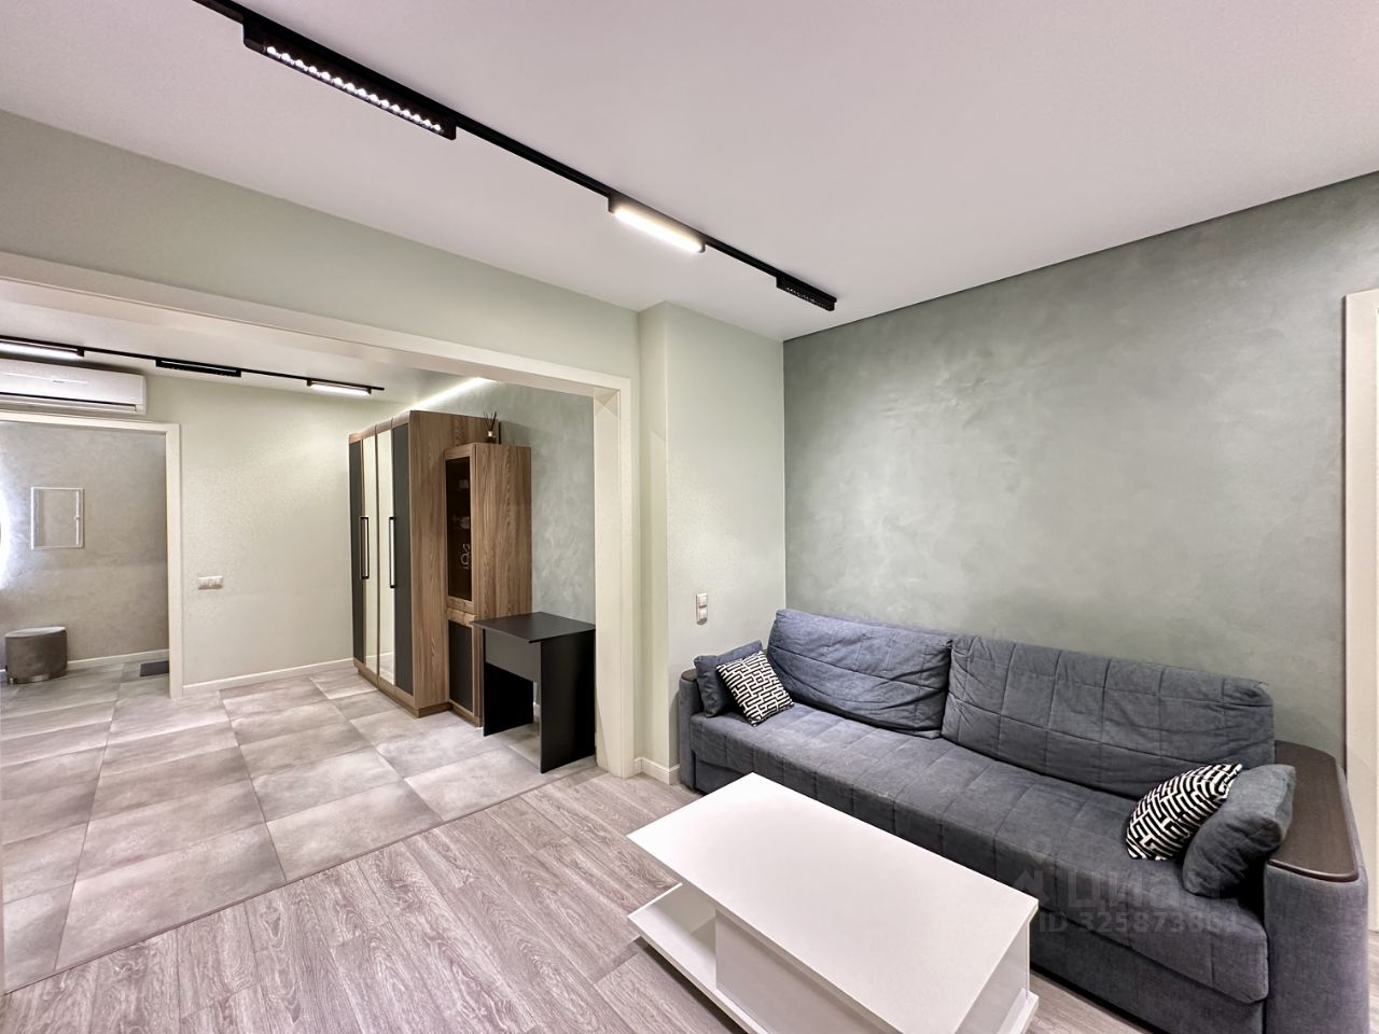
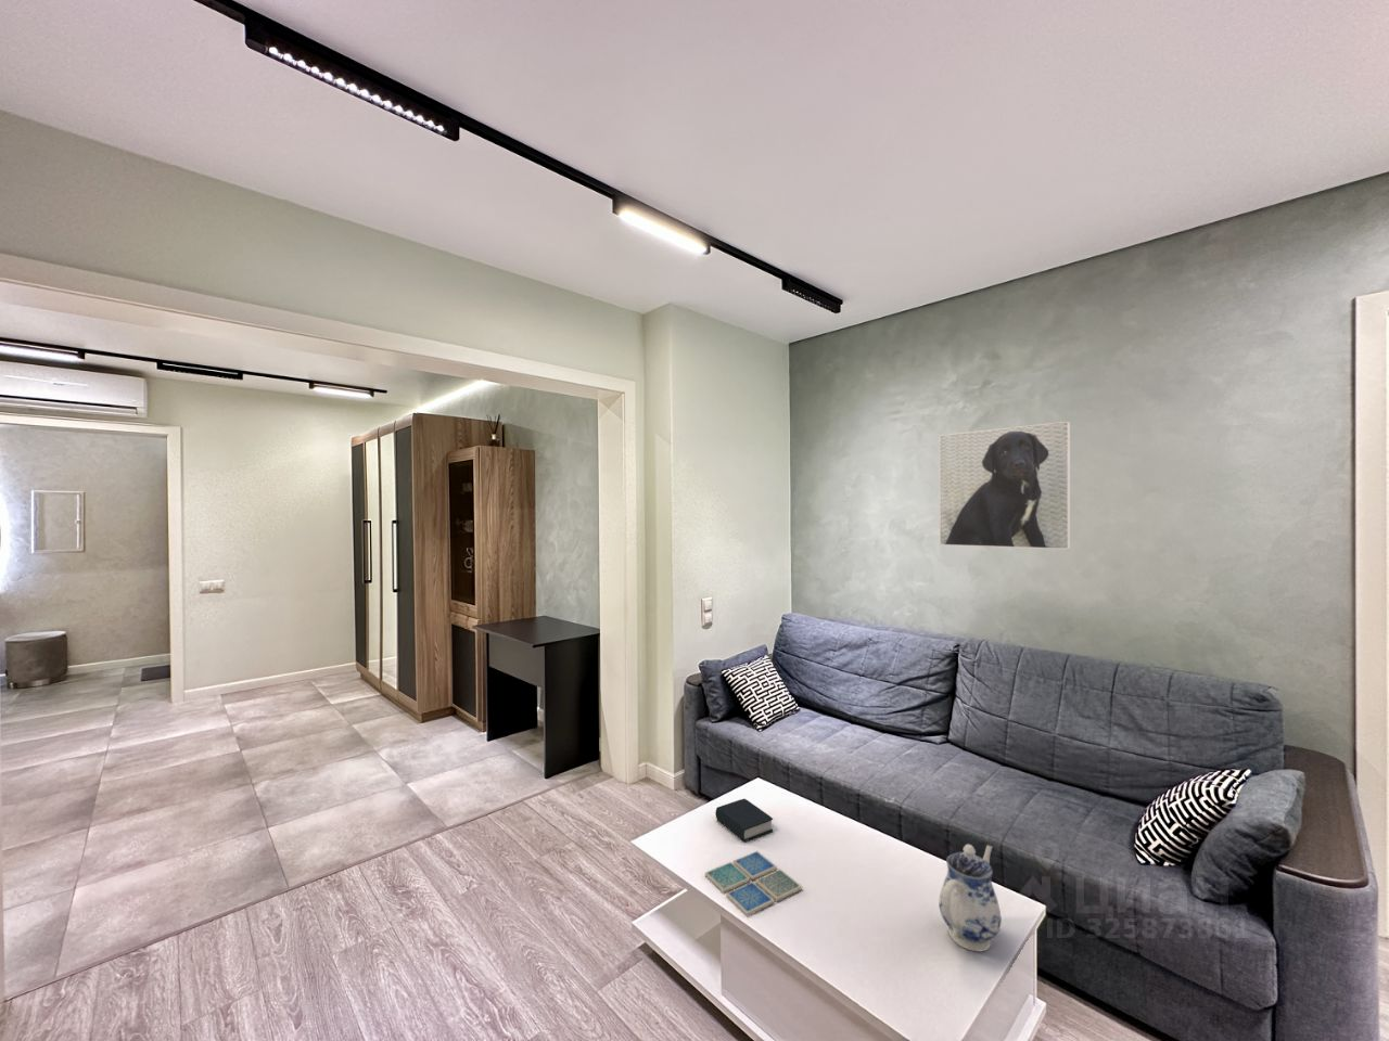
+ teapot [938,844,1003,952]
+ drink coaster [704,850,803,917]
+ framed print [938,420,1071,551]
+ book [714,798,773,843]
